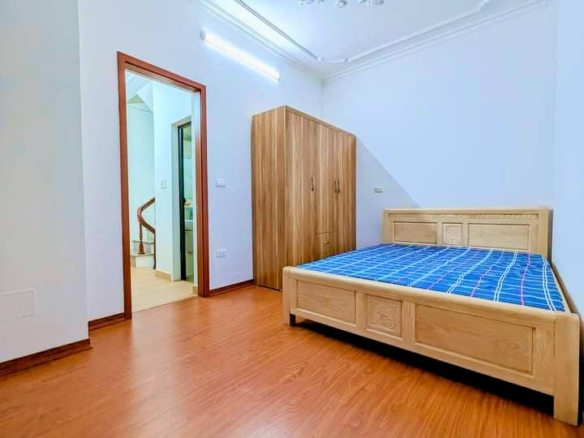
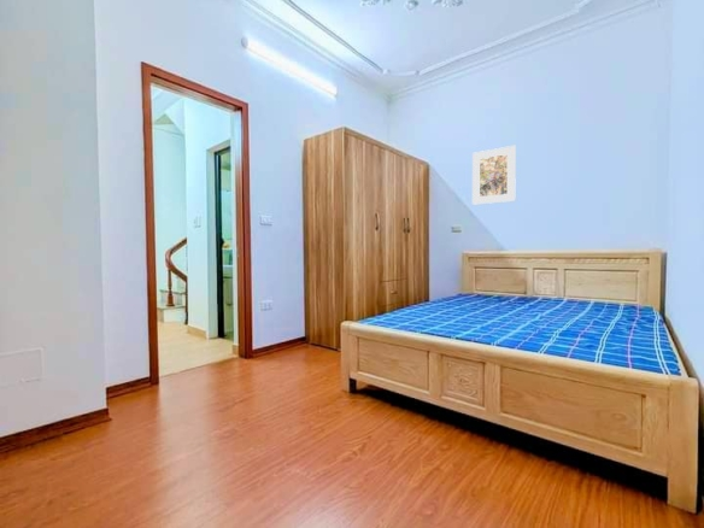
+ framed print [471,145,517,206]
